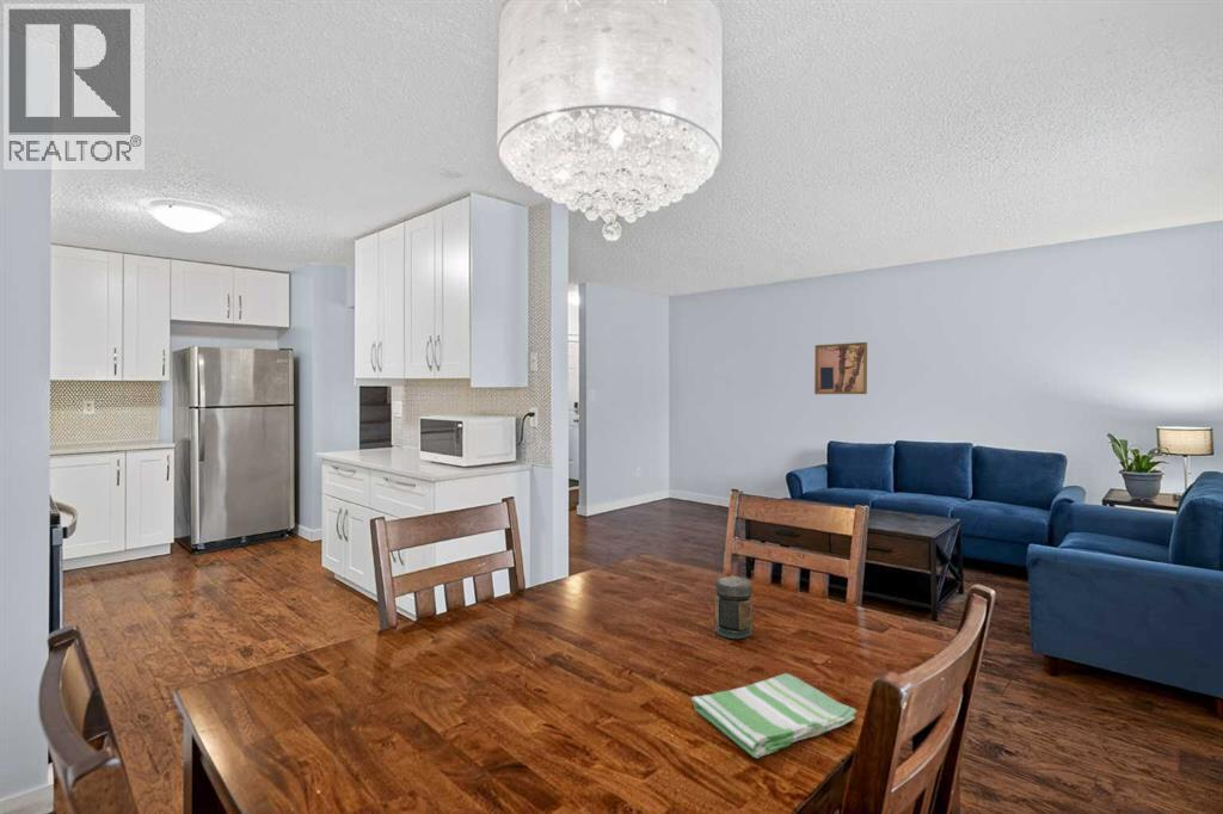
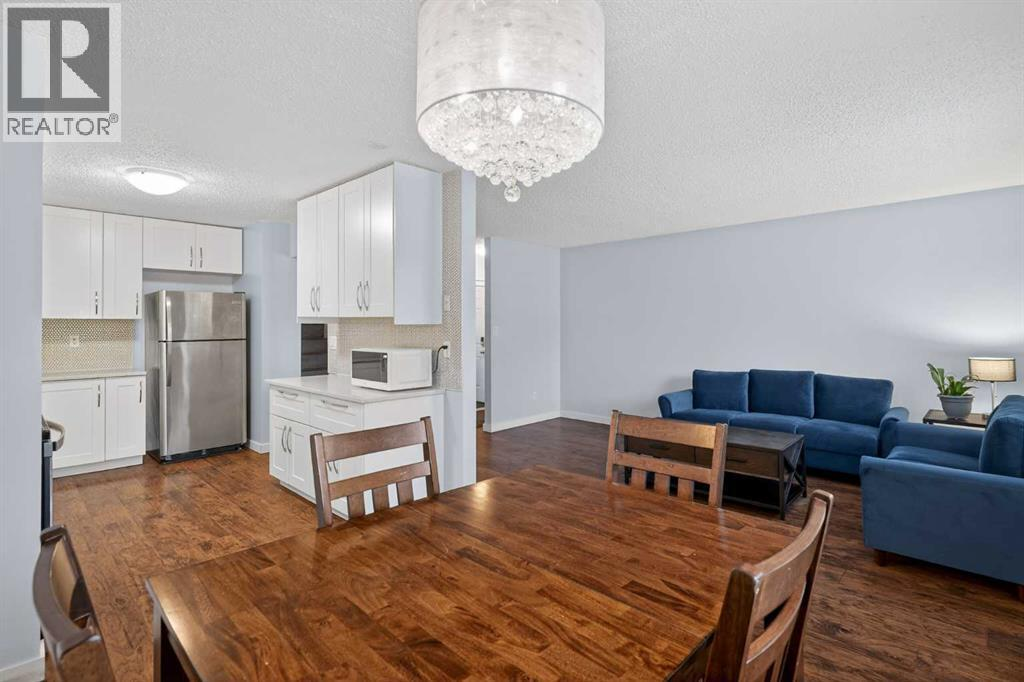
- dish towel [690,672,859,759]
- wall art [813,341,868,395]
- jar [714,575,754,640]
